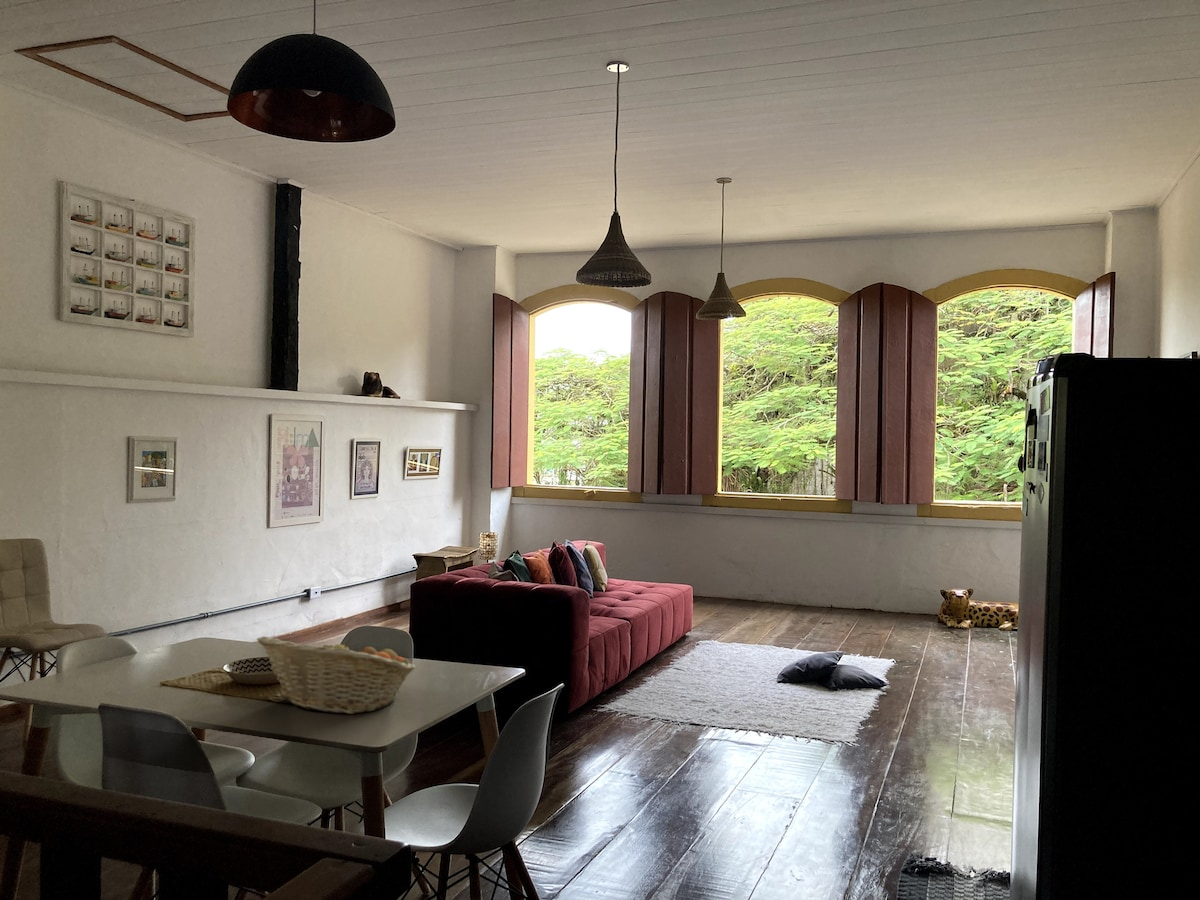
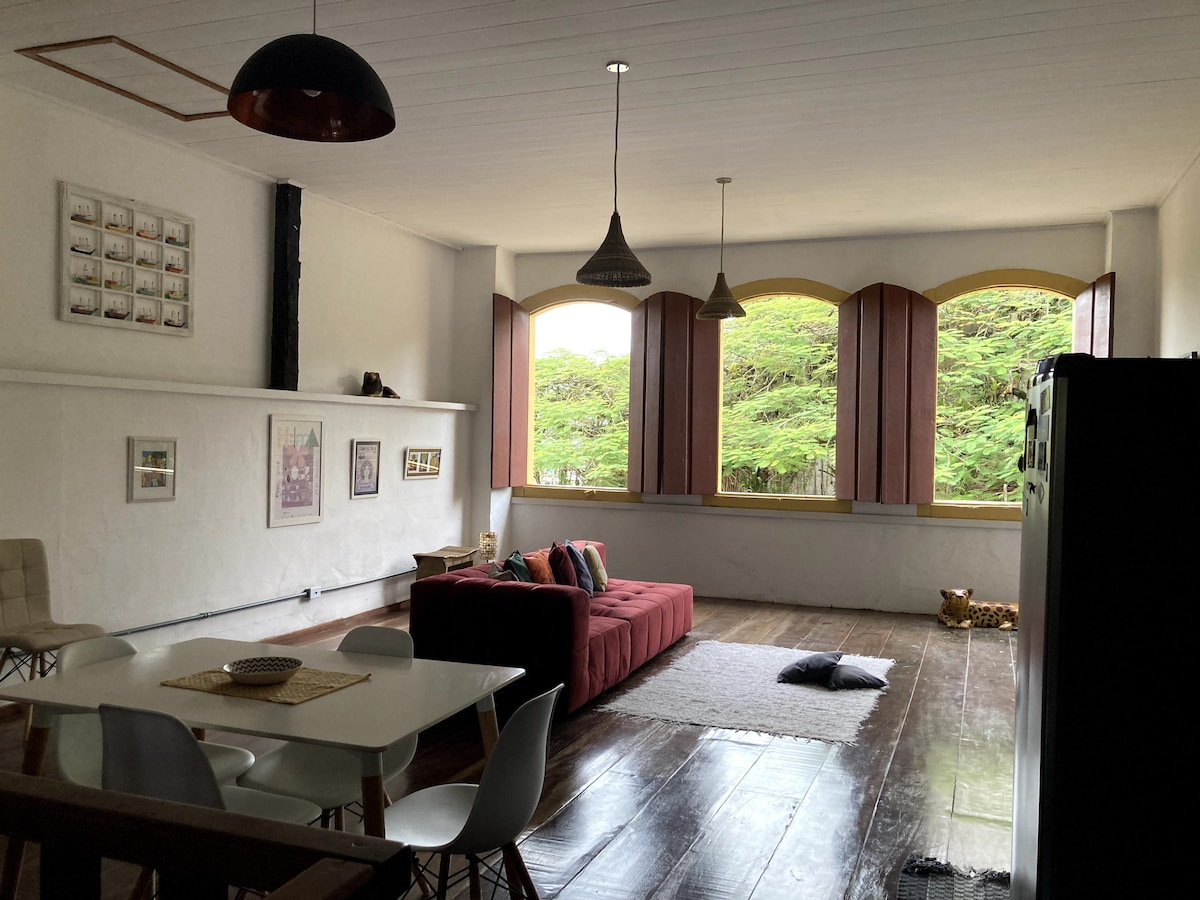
- fruit basket [256,635,417,715]
